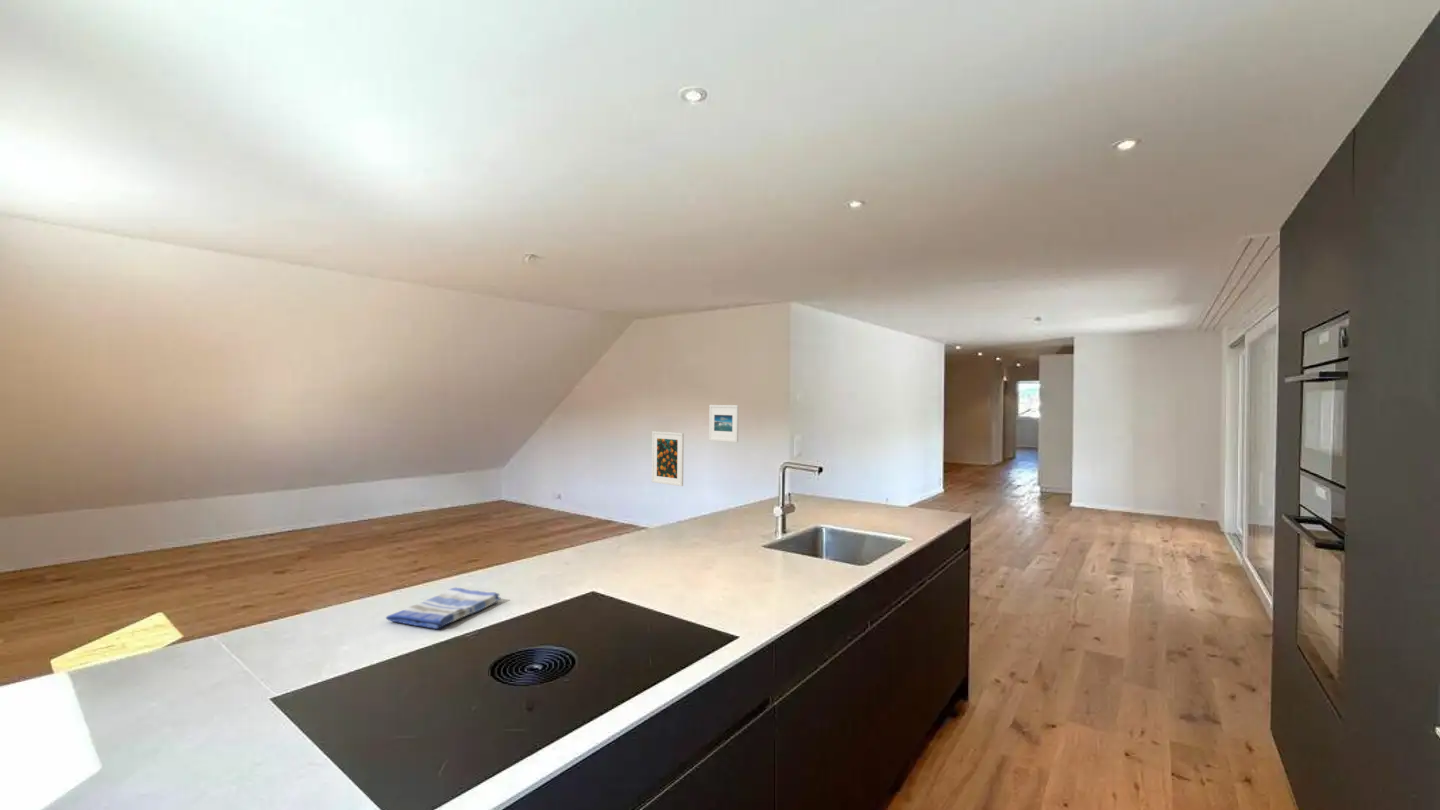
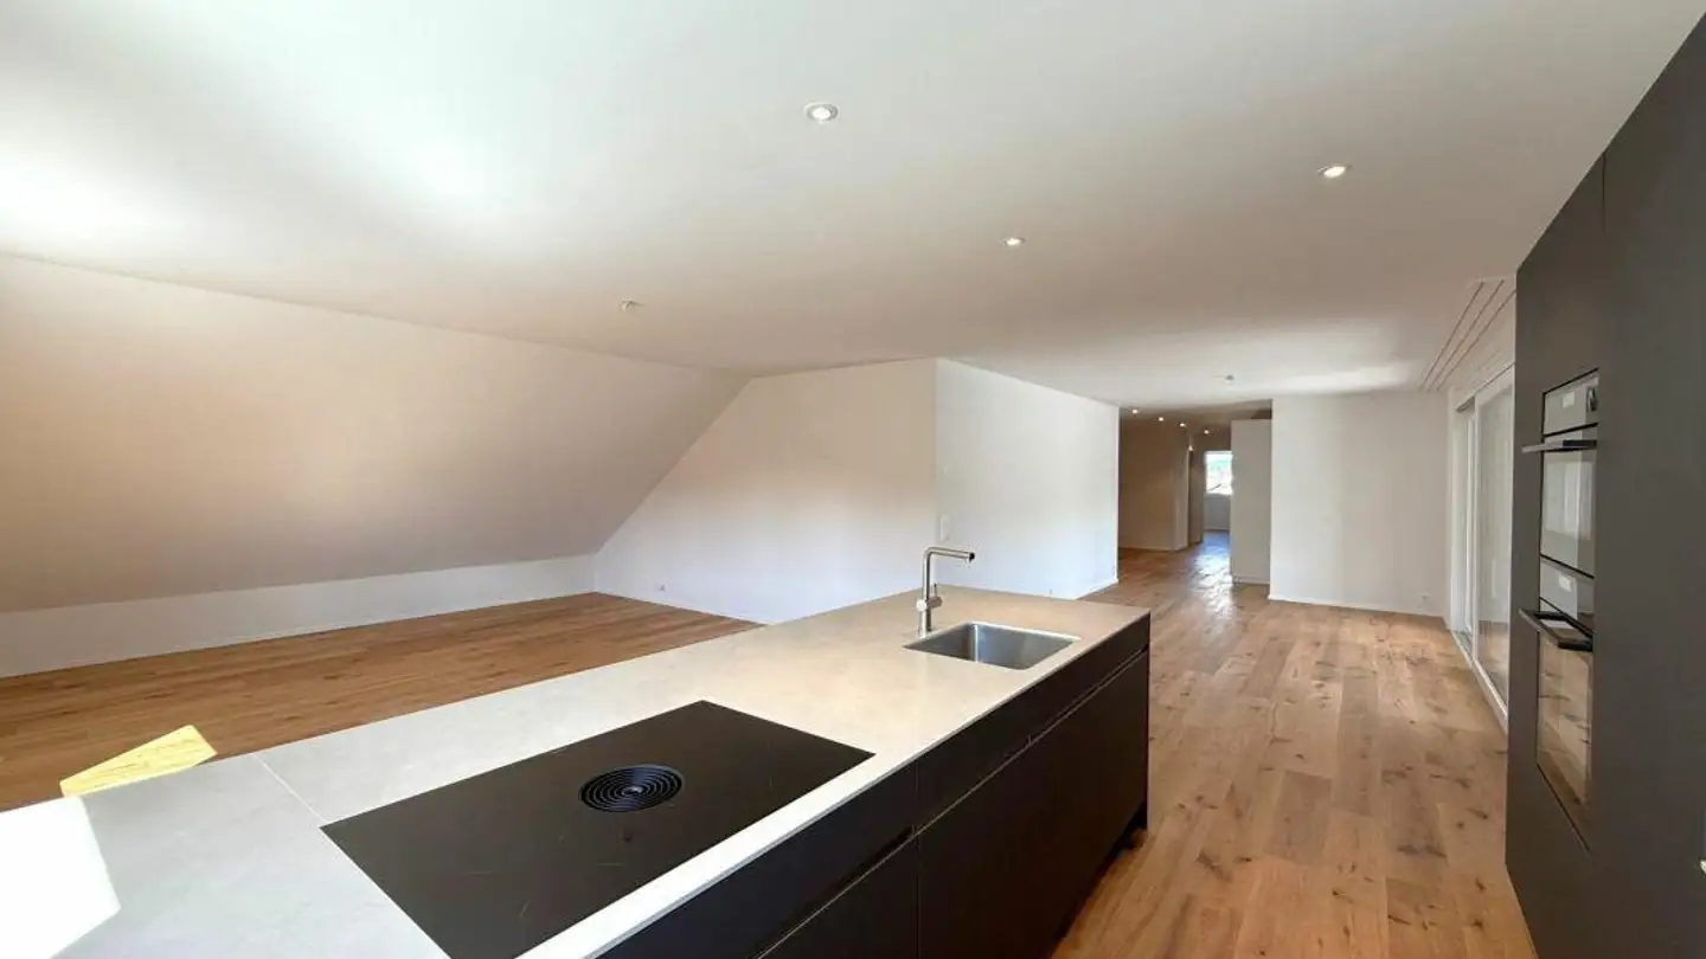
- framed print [651,430,685,487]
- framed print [708,404,740,443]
- dish towel [385,586,502,630]
